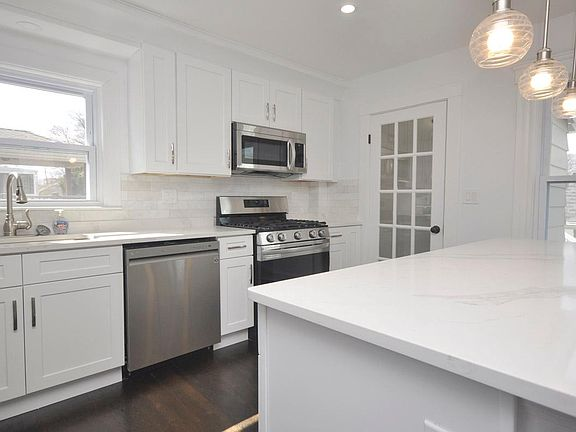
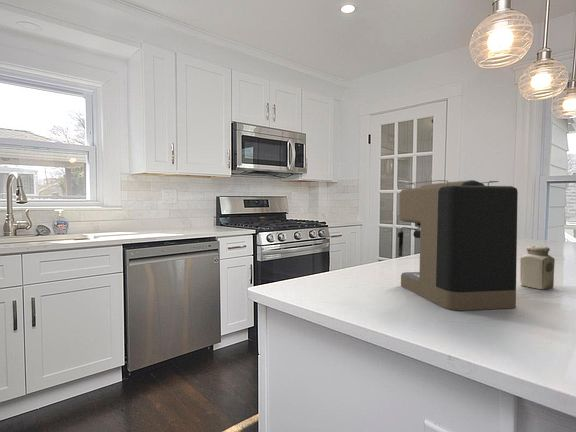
+ coffee maker [397,179,519,311]
+ salt shaker [519,245,556,290]
